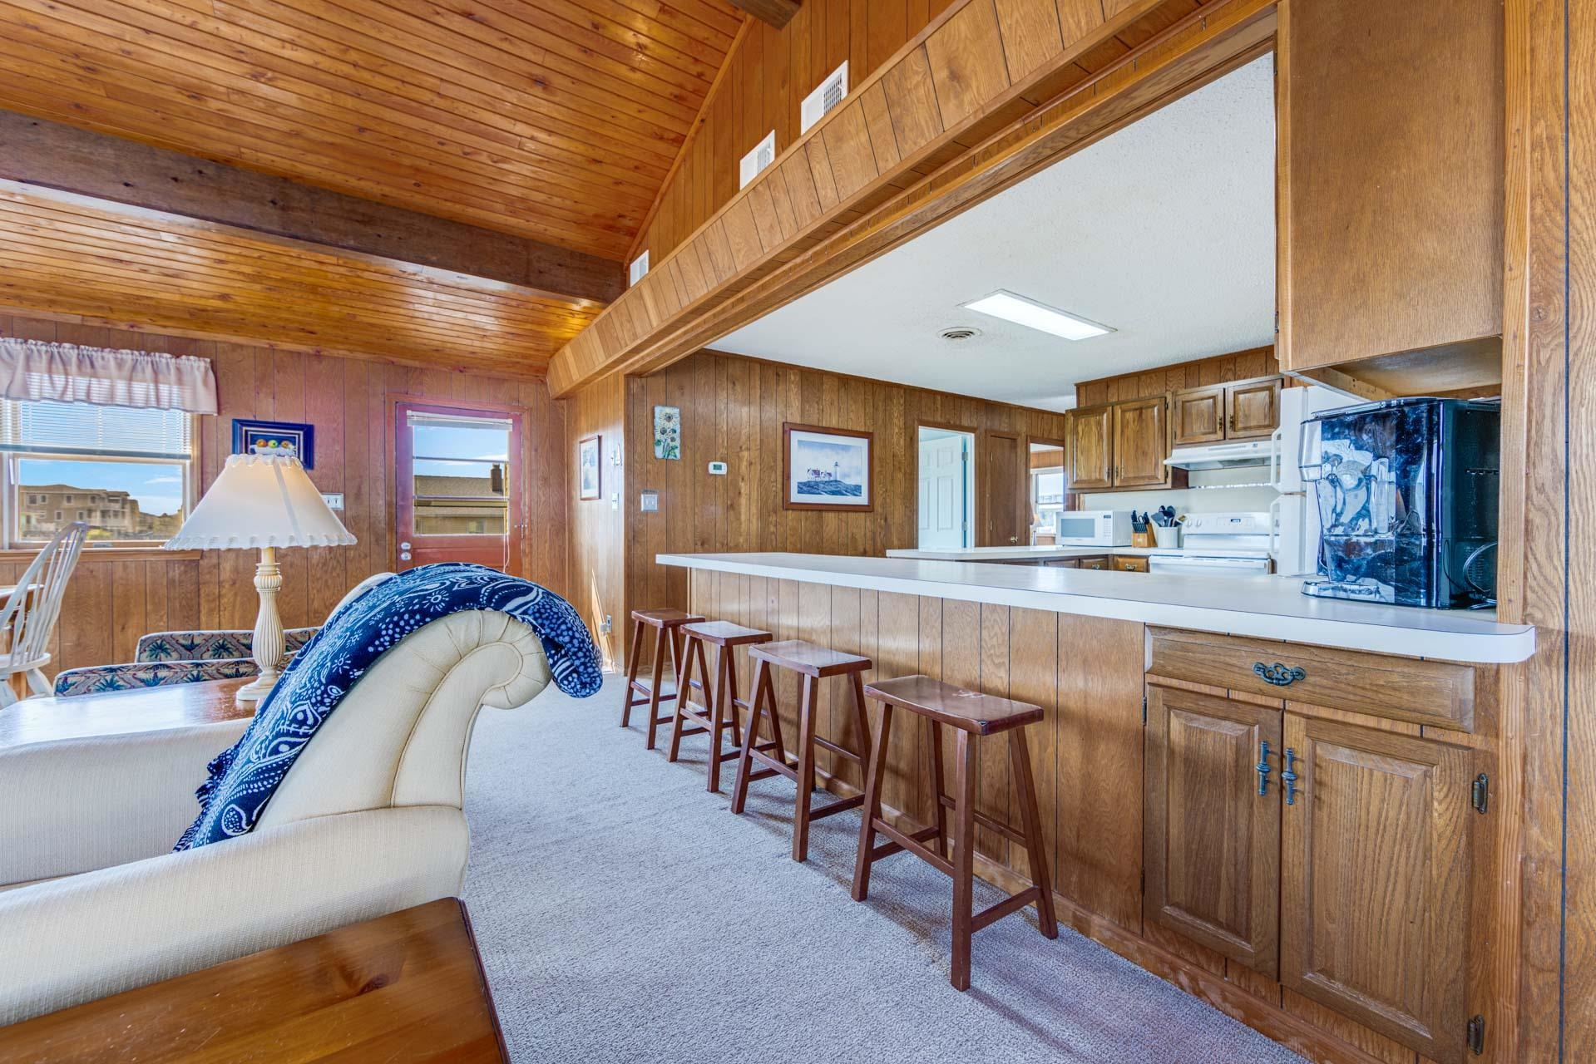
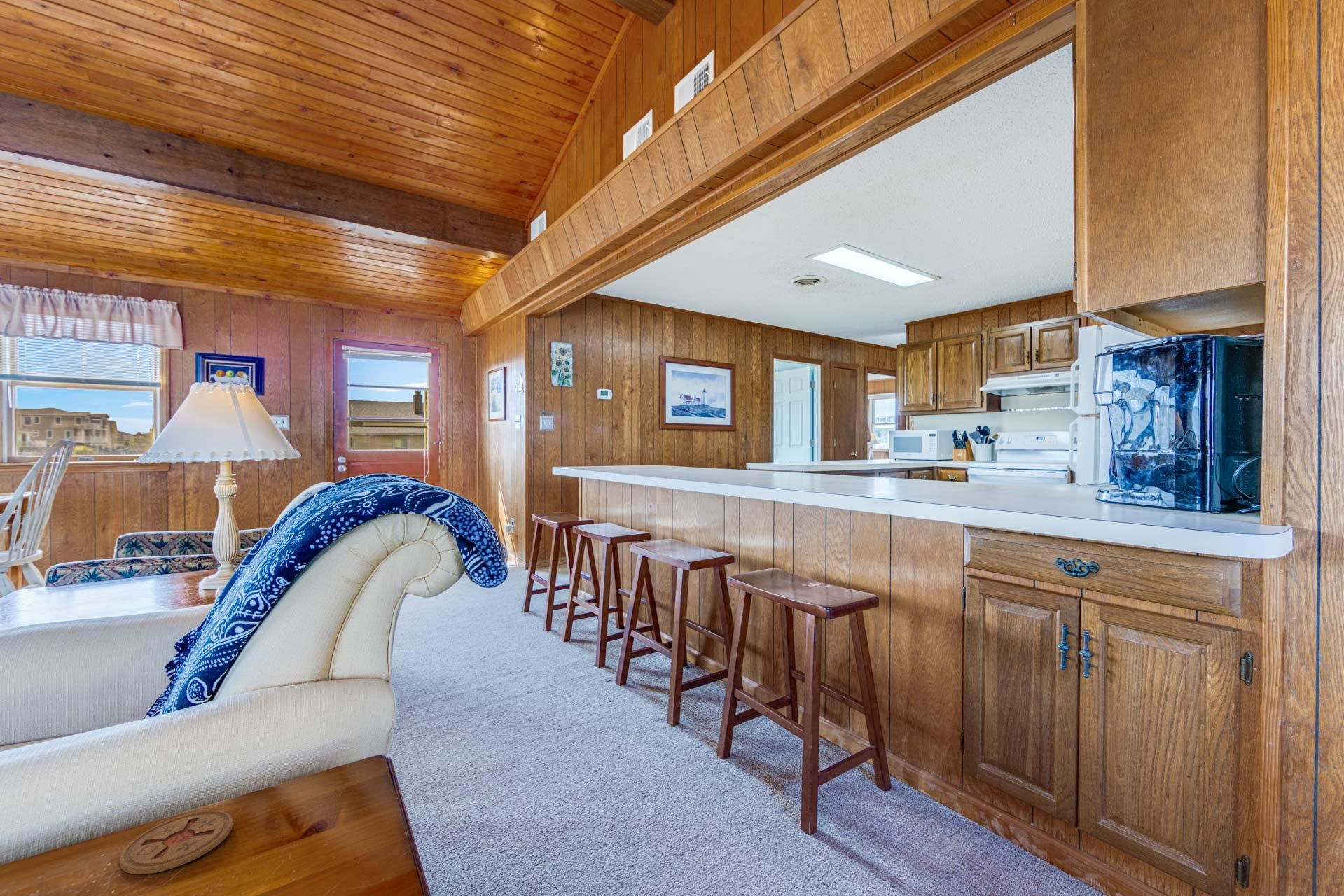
+ coaster [119,810,233,875]
